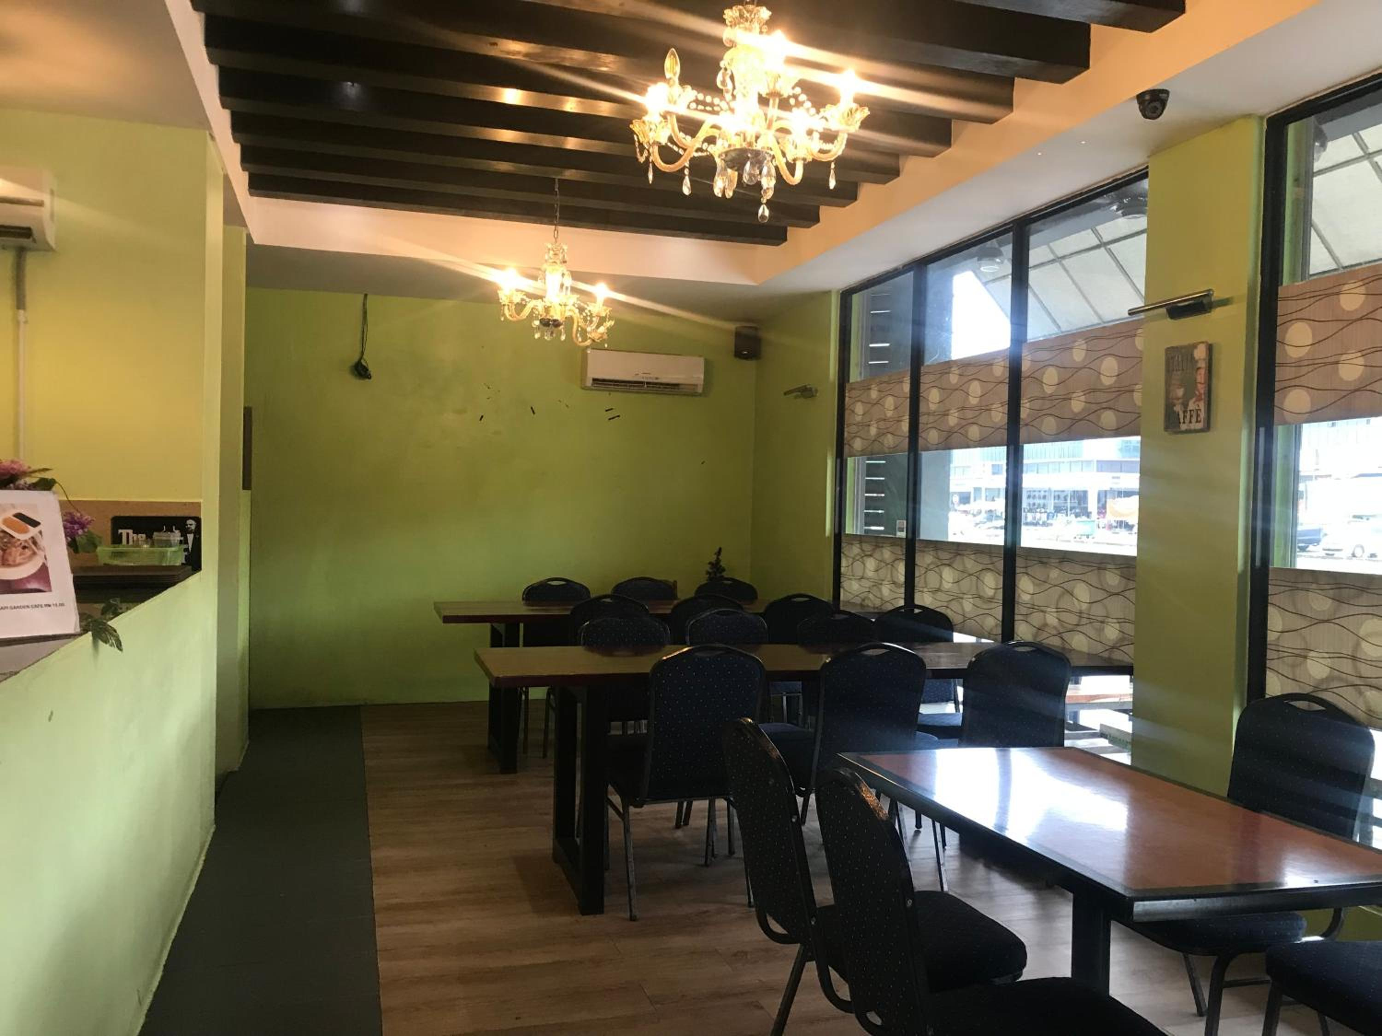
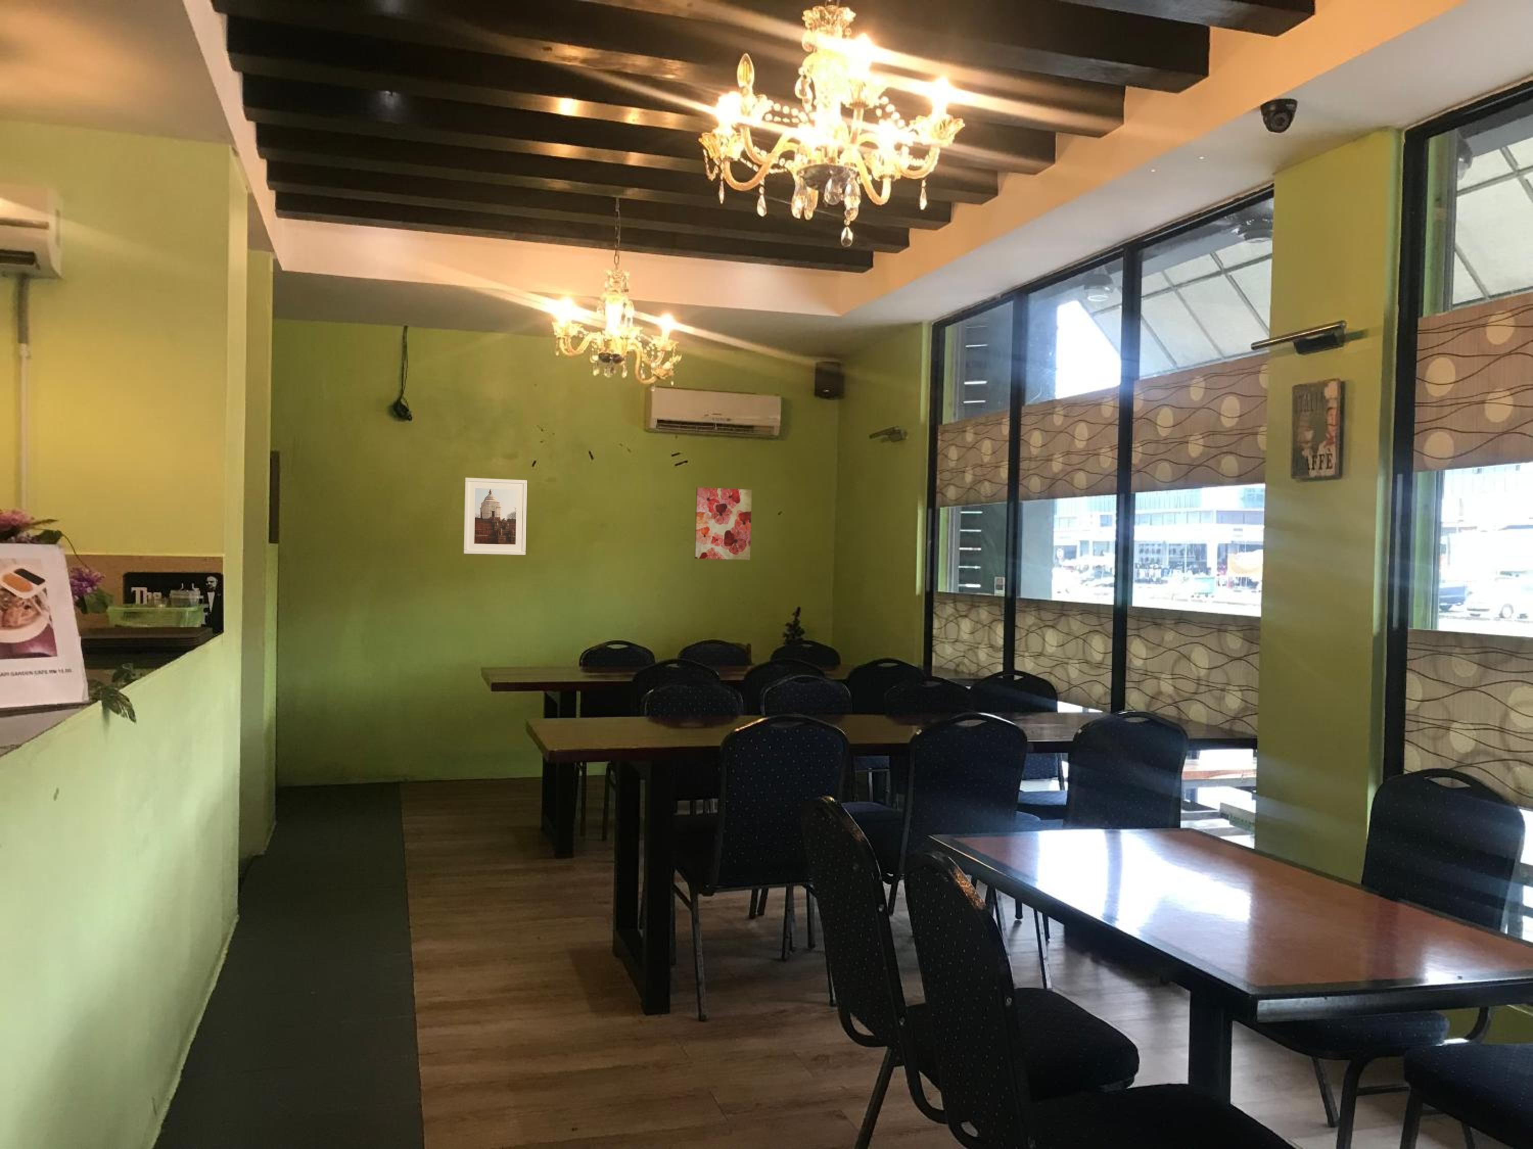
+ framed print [464,477,527,555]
+ wall art [694,486,752,560]
